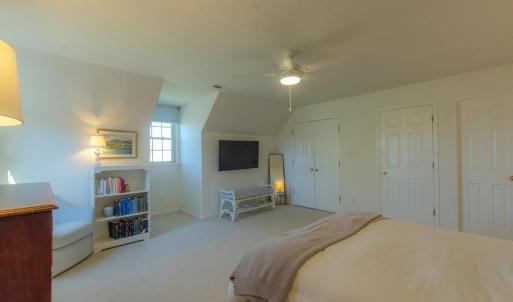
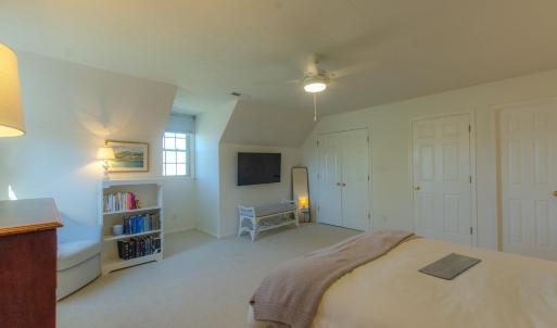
+ bath mat [417,252,482,280]
